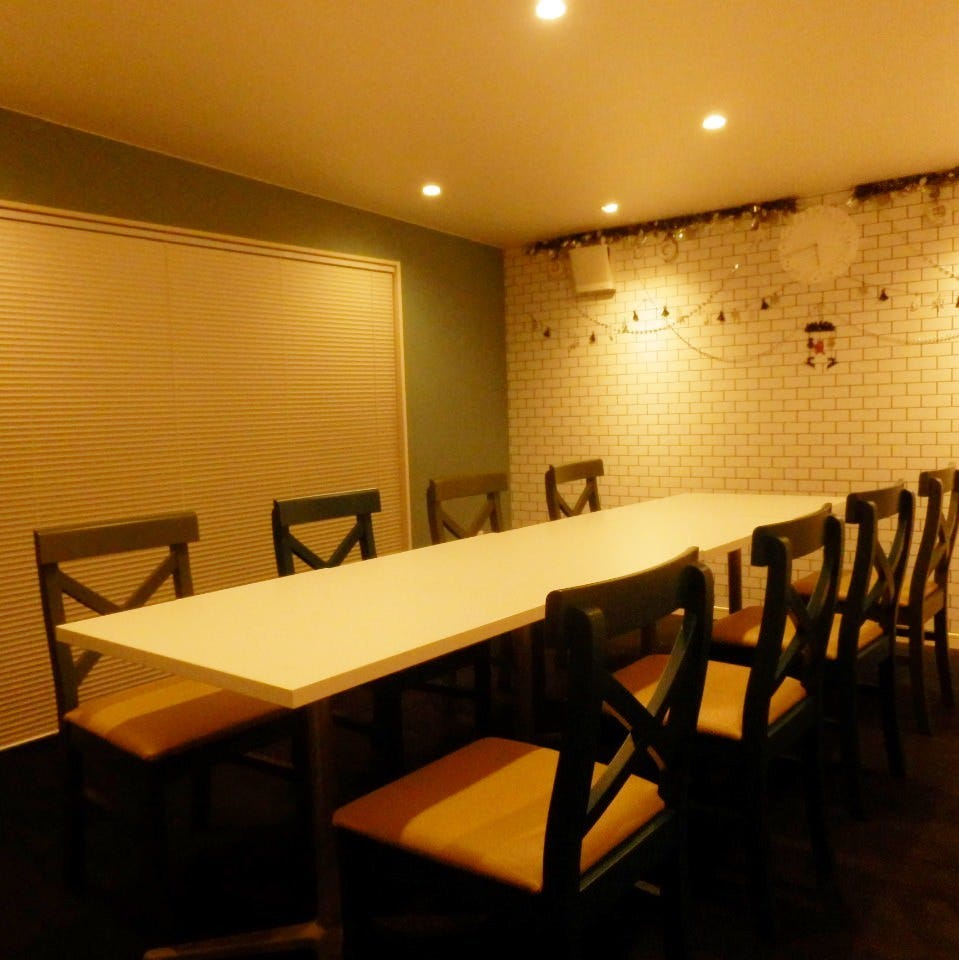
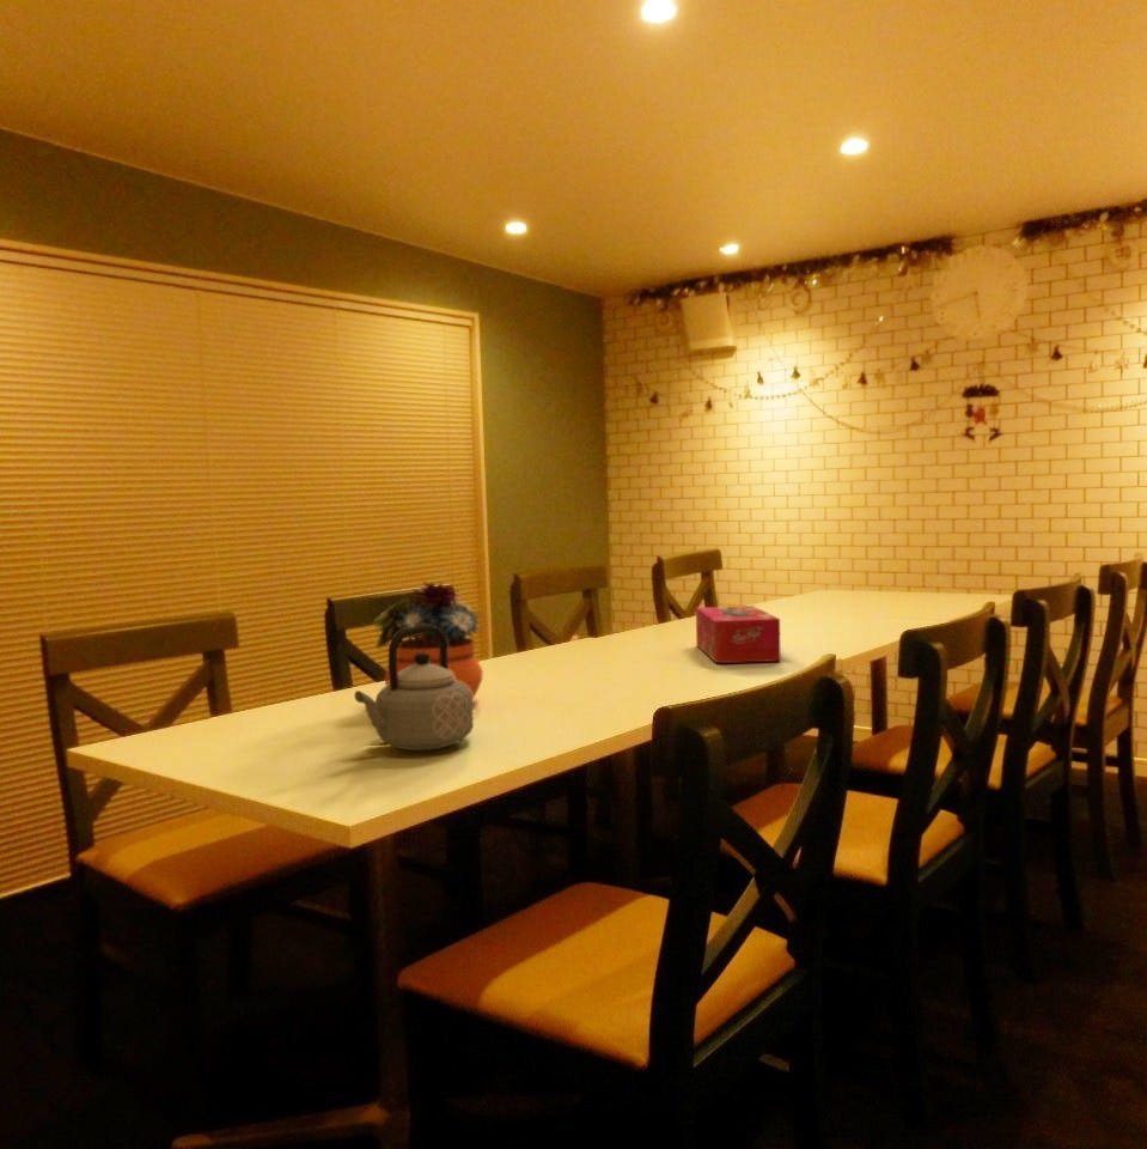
+ flower arrangement [372,580,484,700]
+ teapot [353,625,475,752]
+ tissue box [695,604,782,664]
